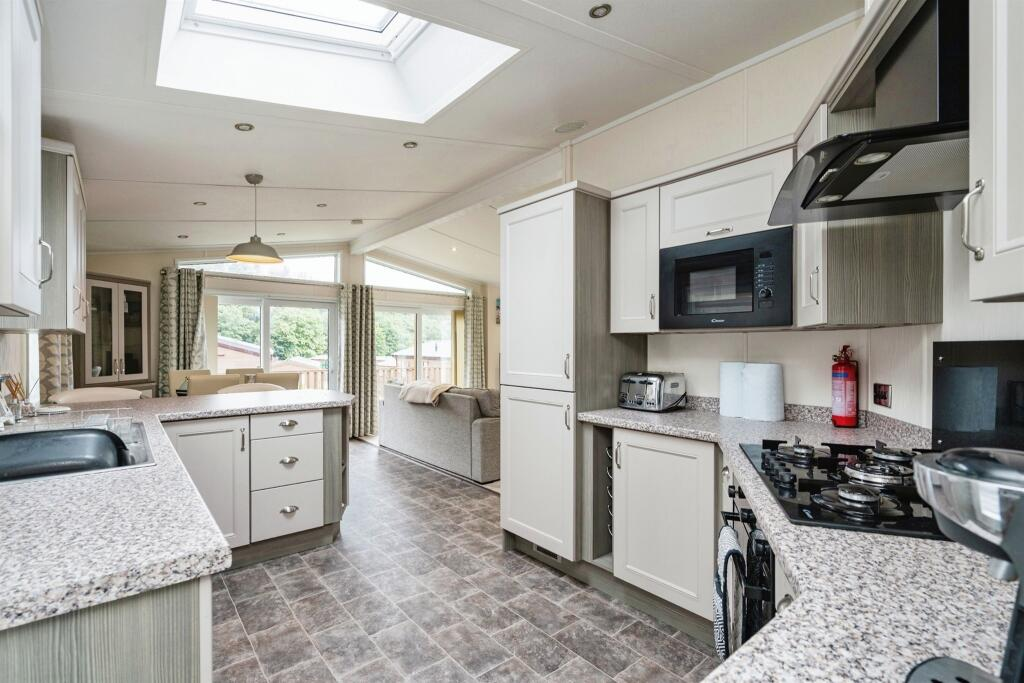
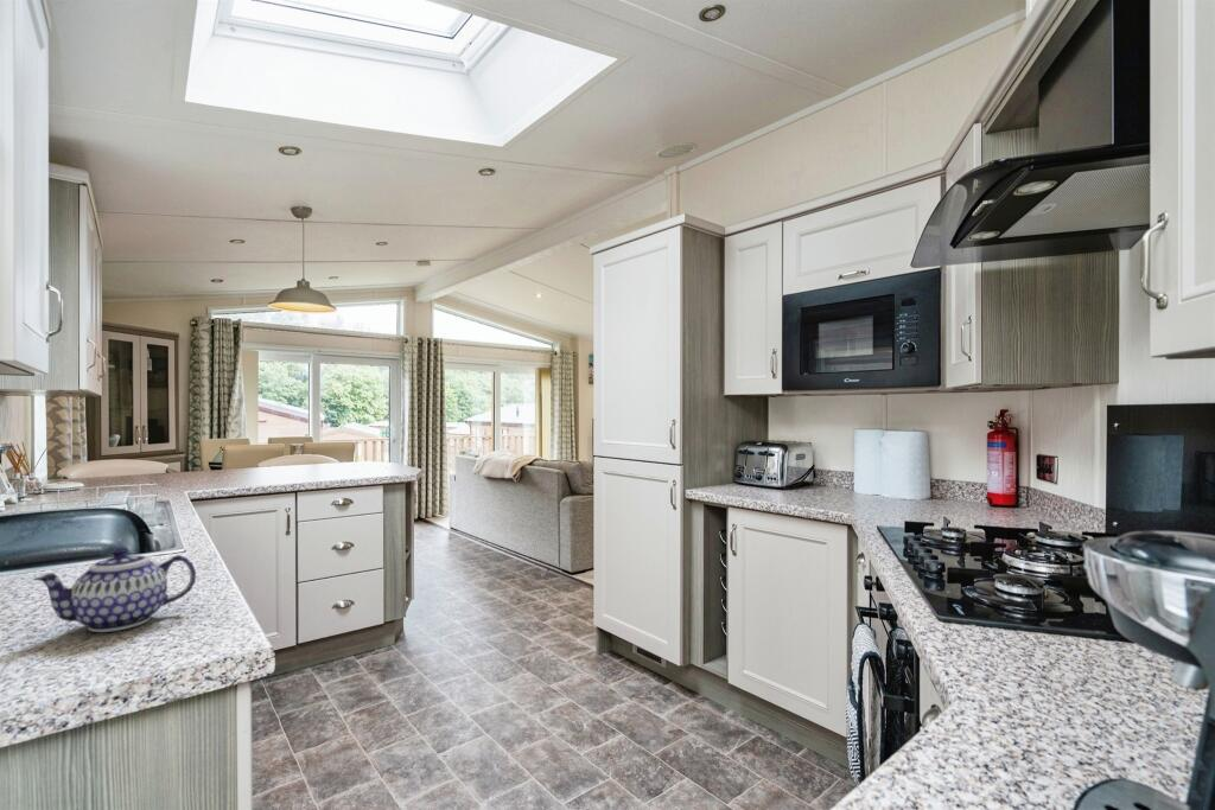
+ teapot [33,547,197,633]
